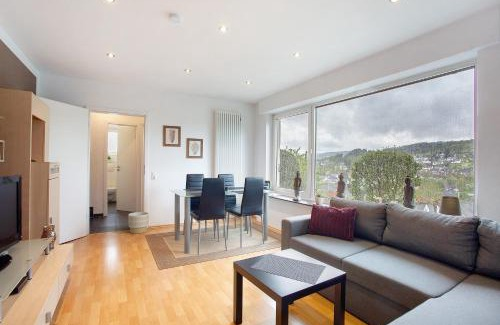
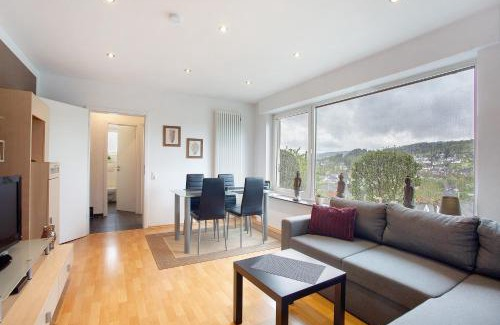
- planter [127,211,150,235]
